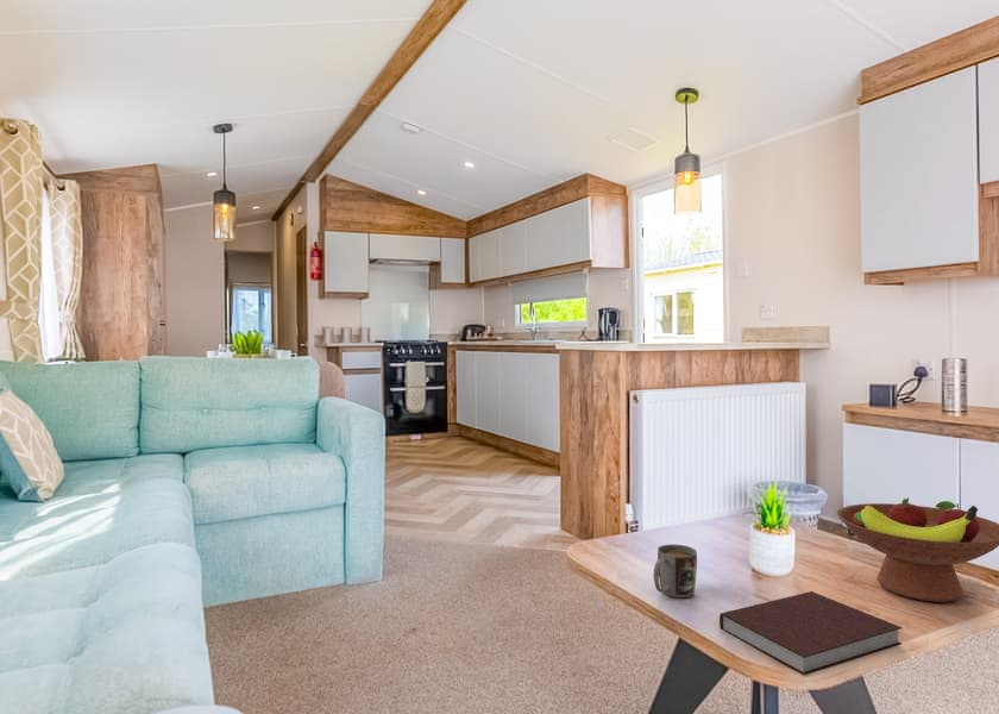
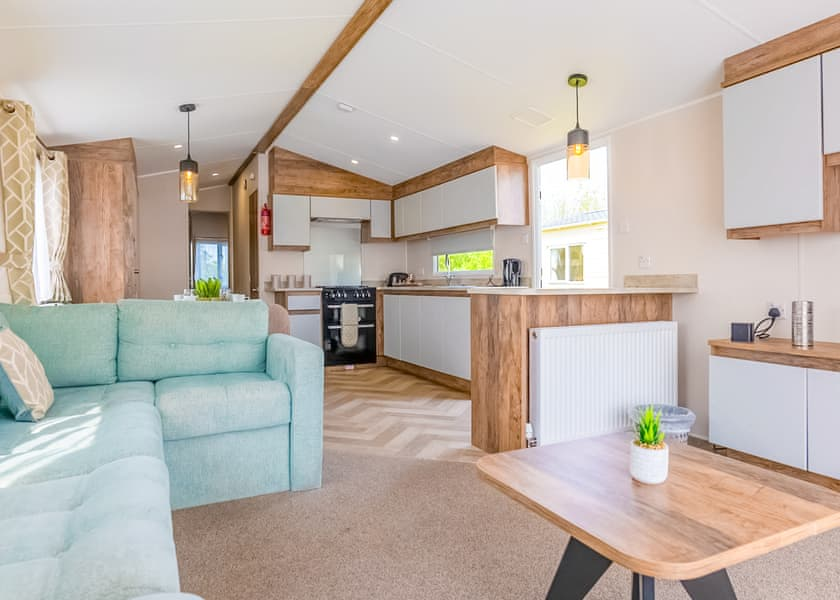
- notebook [718,590,903,676]
- fruit bowl [836,496,999,603]
- mug [652,543,698,599]
